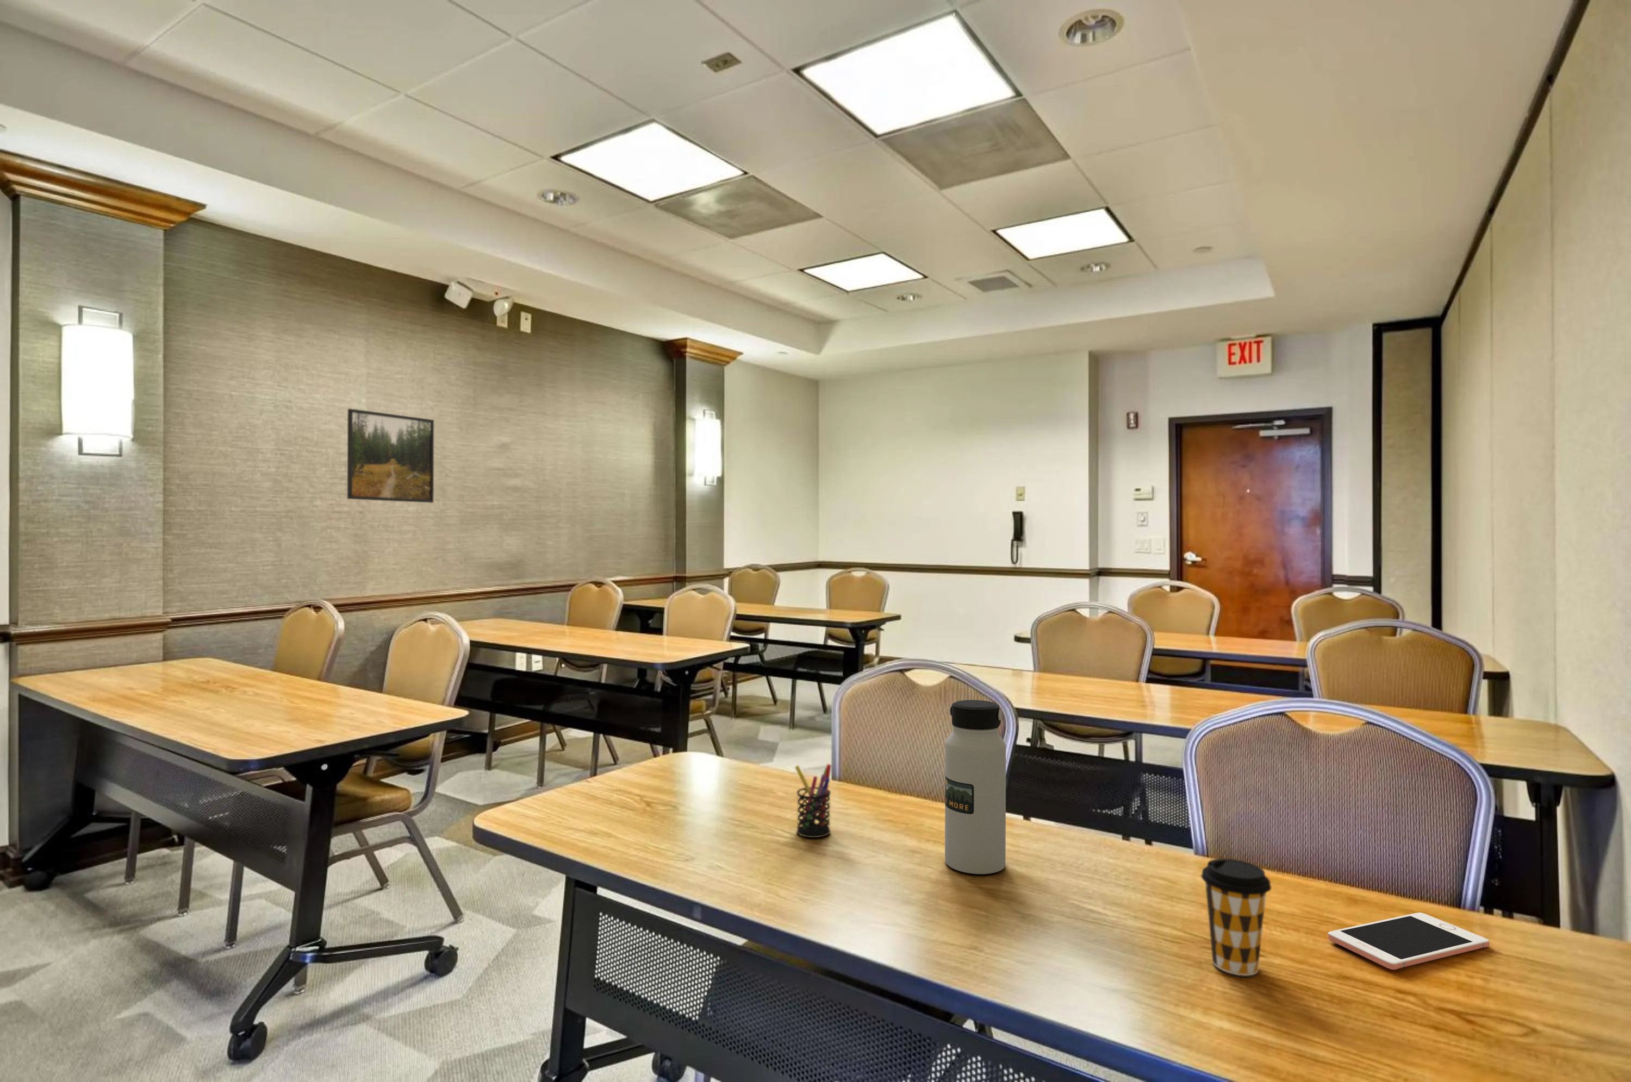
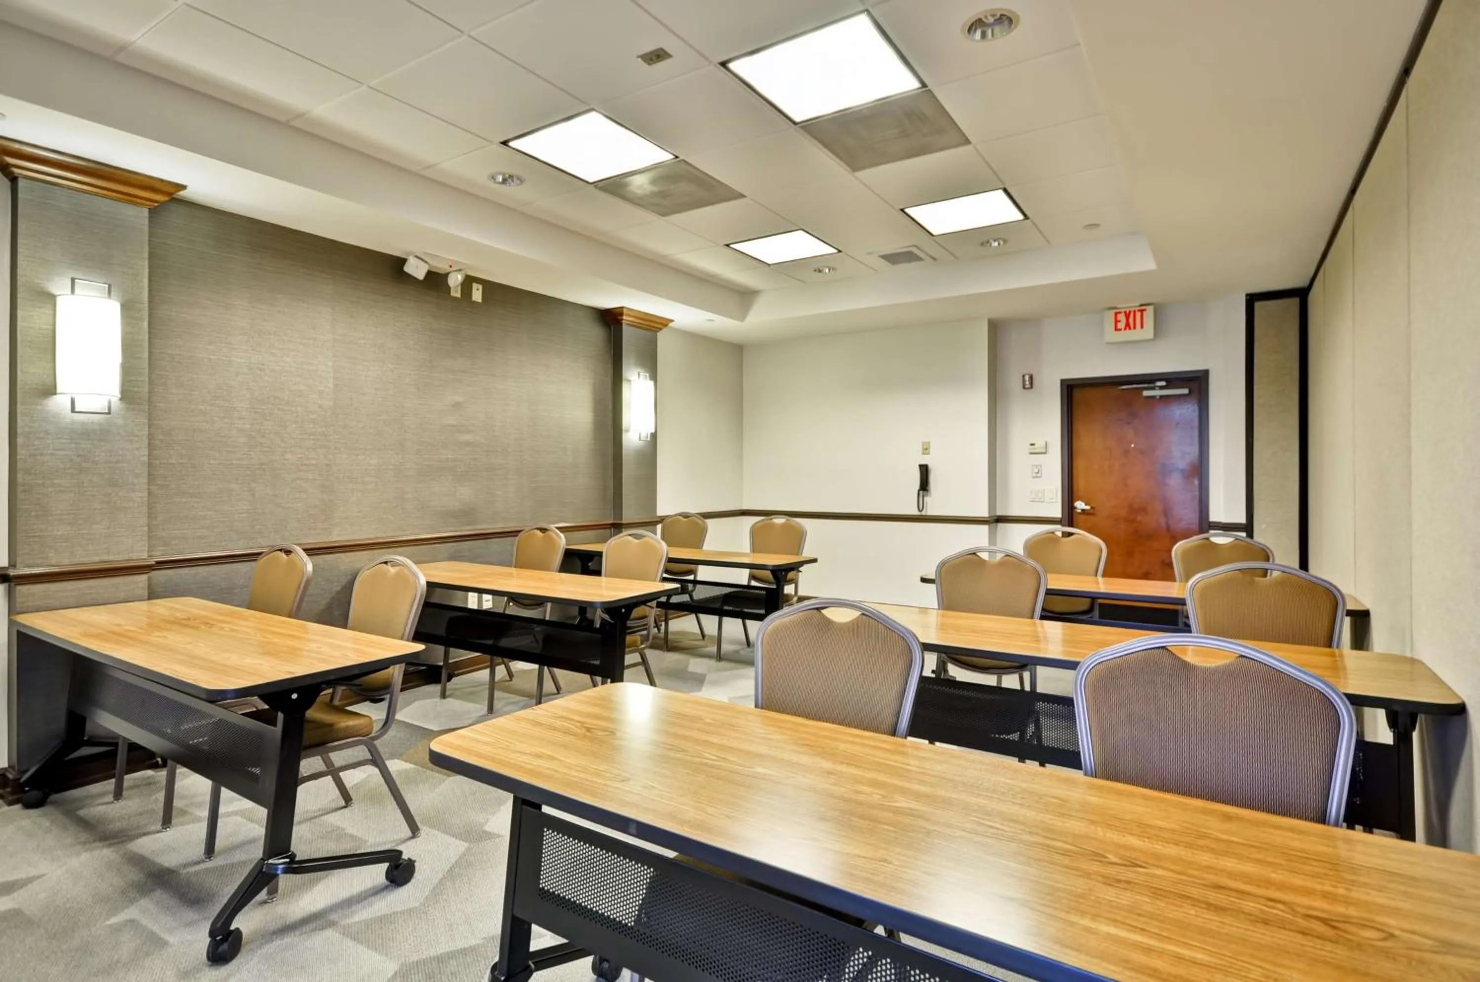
- water bottle [945,699,1006,874]
- pen holder [794,763,832,838]
- cell phone [1328,912,1490,970]
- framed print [347,408,435,504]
- coffee cup [1201,859,1272,976]
